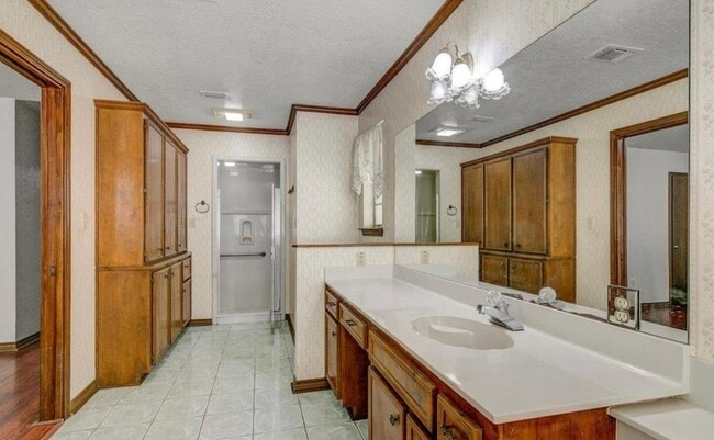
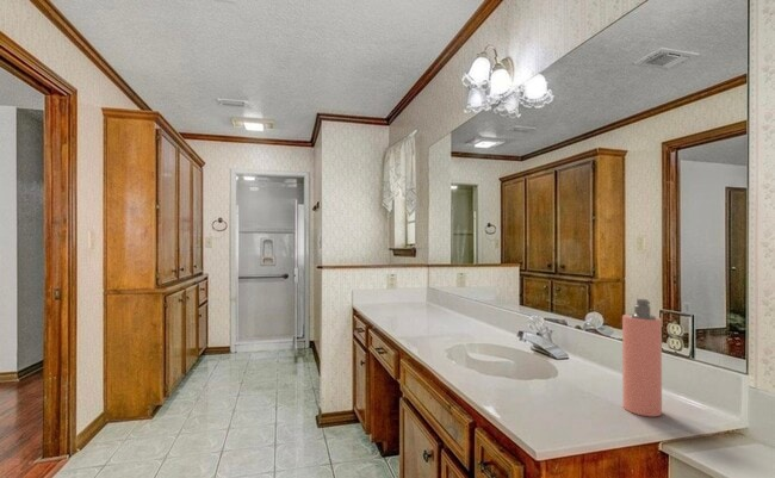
+ spray bottle [621,298,663,417]
